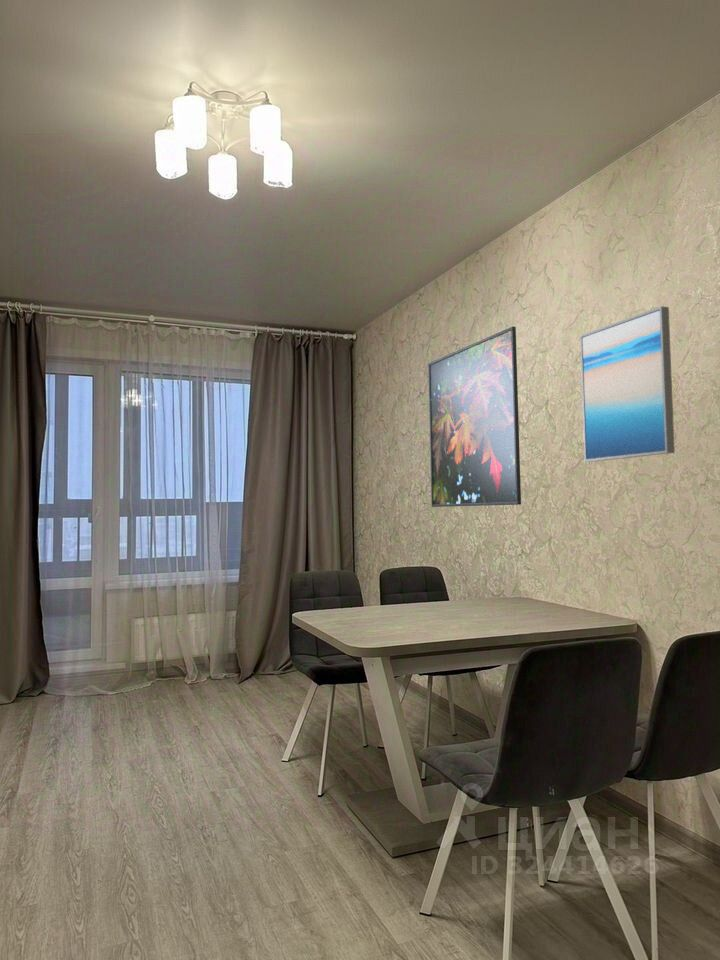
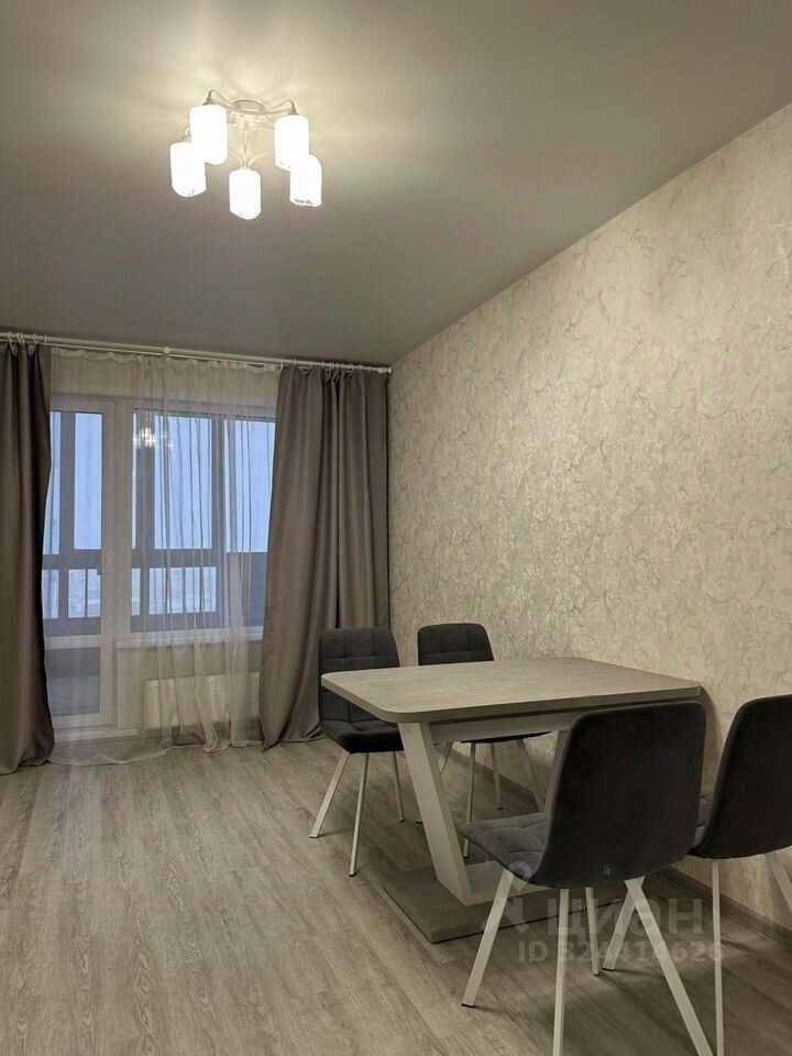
- wall art [579,305,676,463]
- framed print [427,326,522,508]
